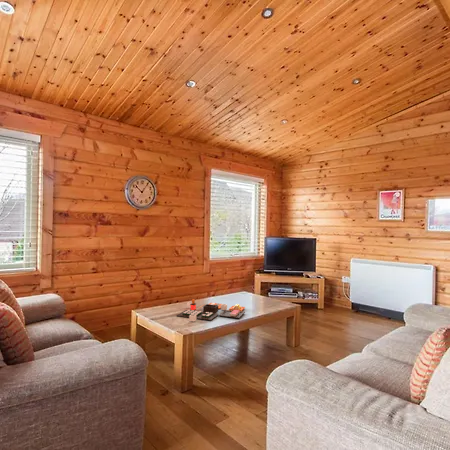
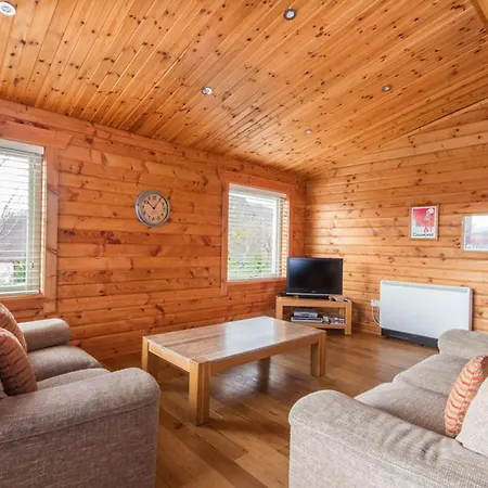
- toy food set [175,298,246,323]
